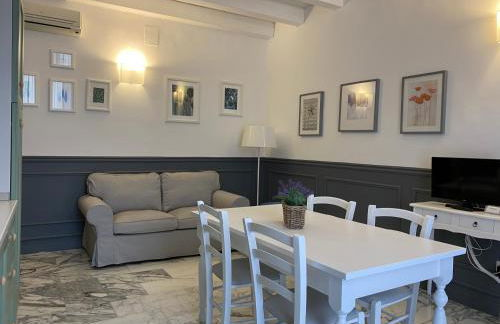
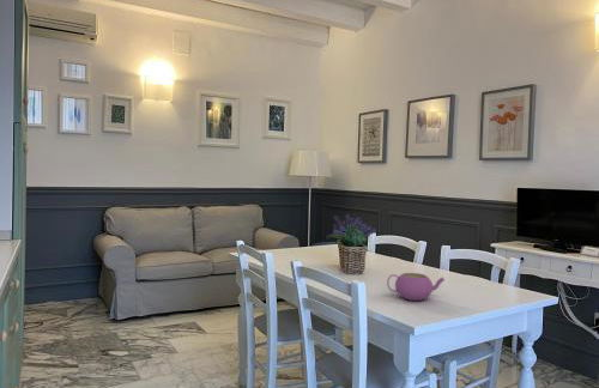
+ teapot [386,272,446,302]
